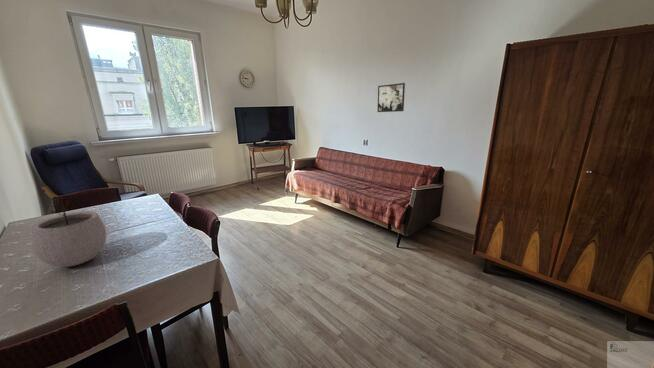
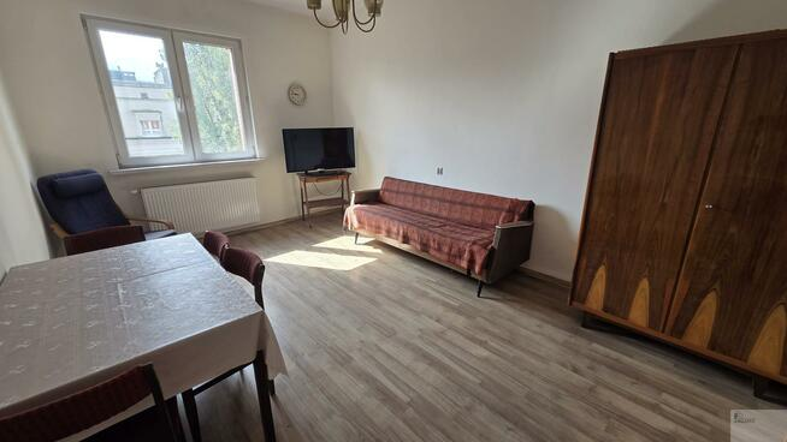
- plant pot [30,198,107,268]
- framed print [376,82,406,113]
